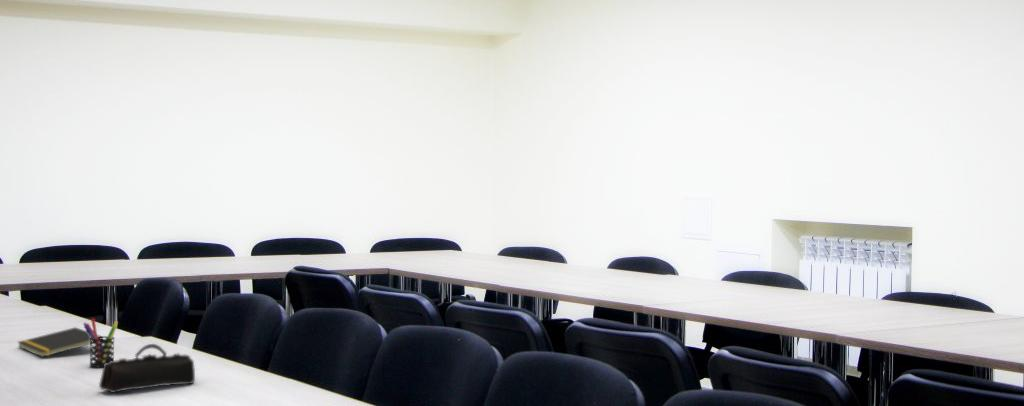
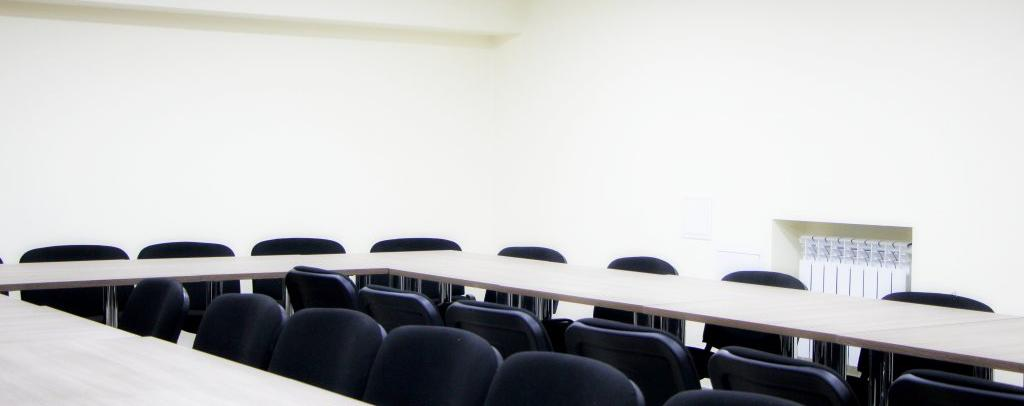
- notepad [16,326,104,358]
- pencil case [98,343,196,394]
- pen holder [82,317,119,368]
